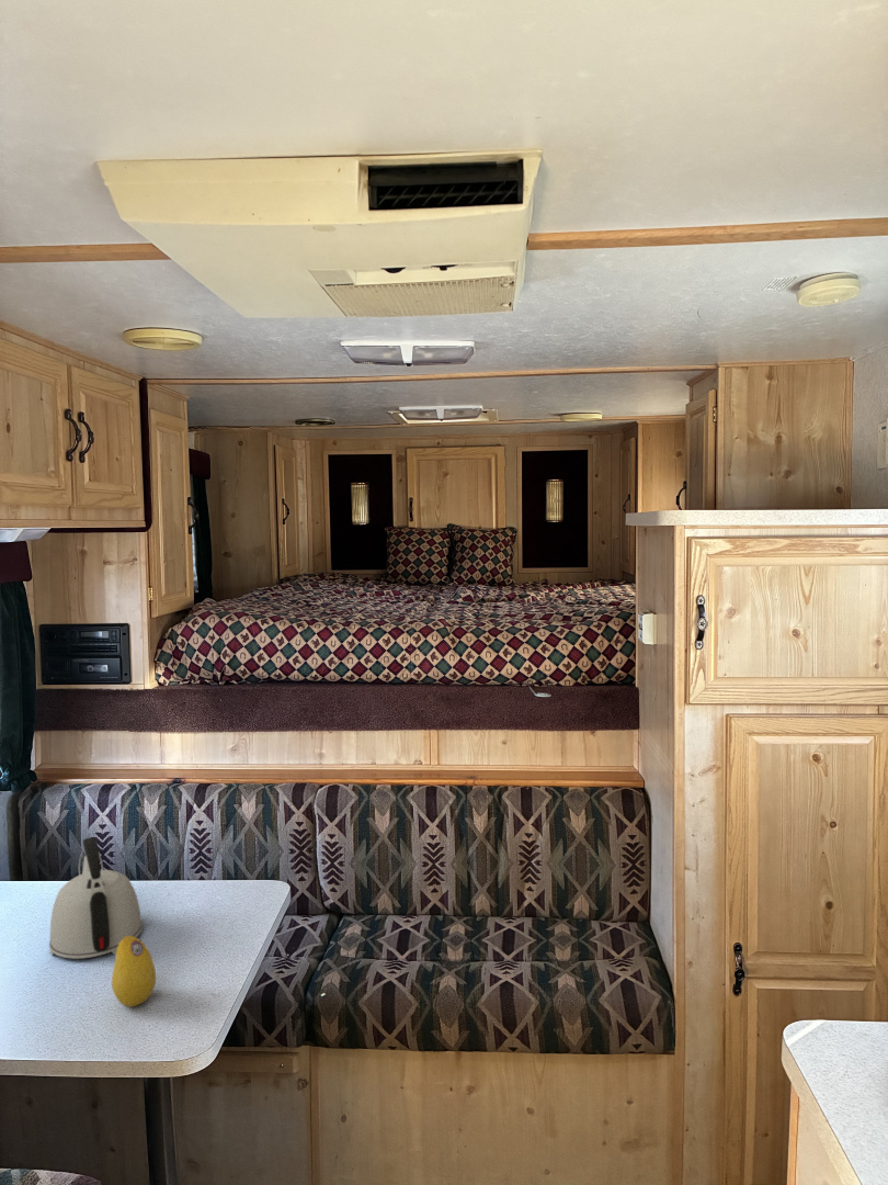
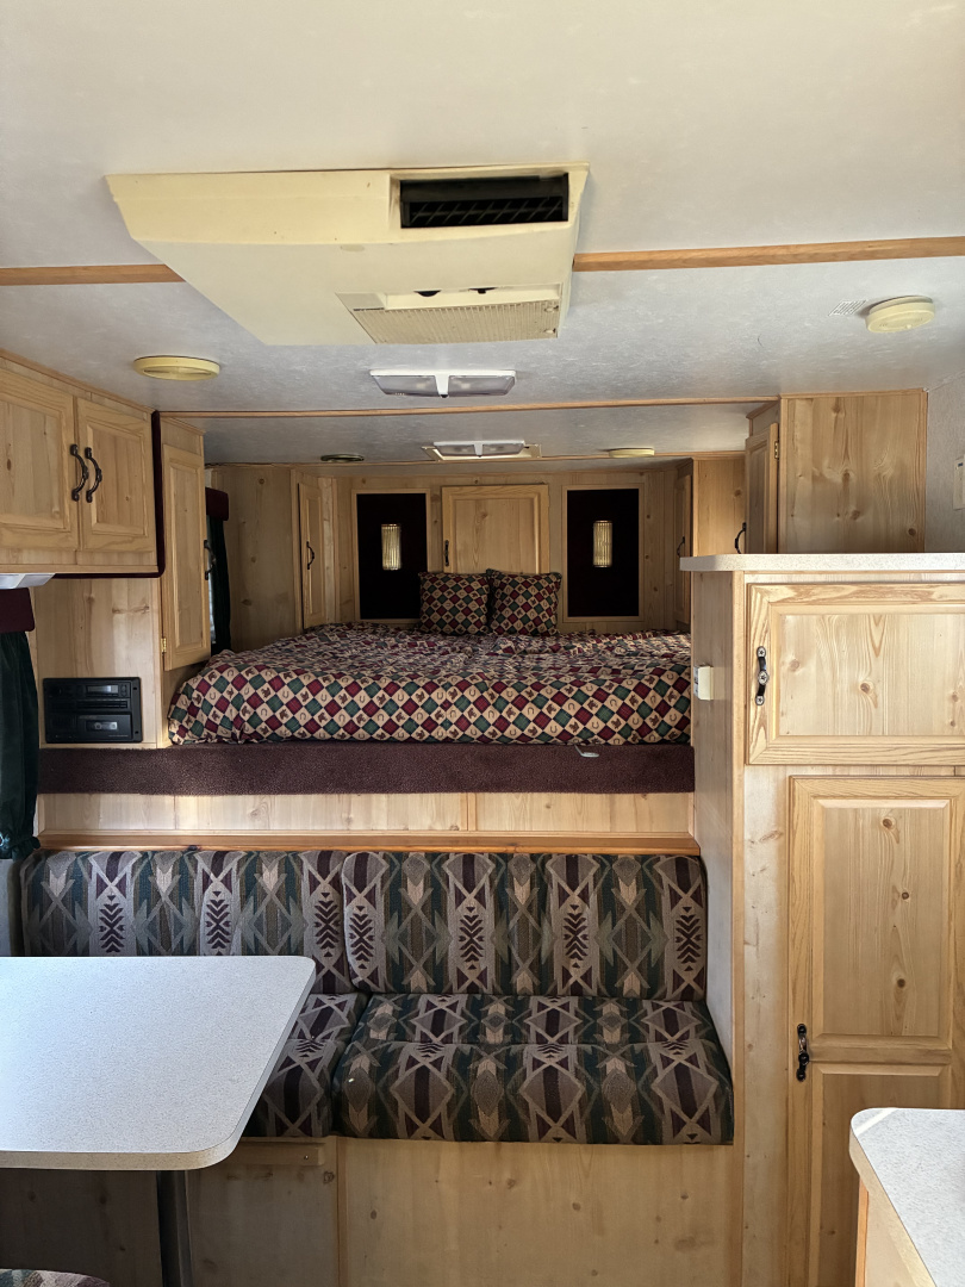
- kettle [48,836,144,960]
- fruit [111,936,157,1008]
